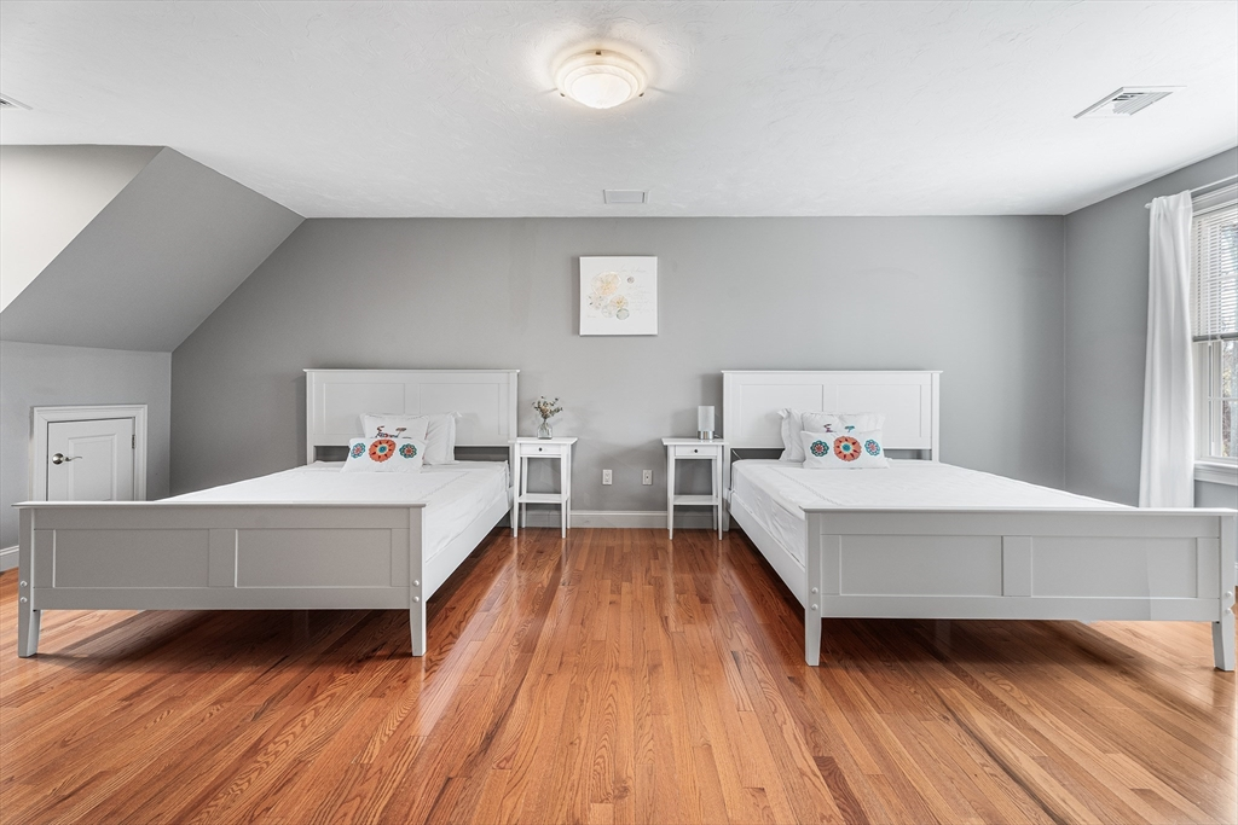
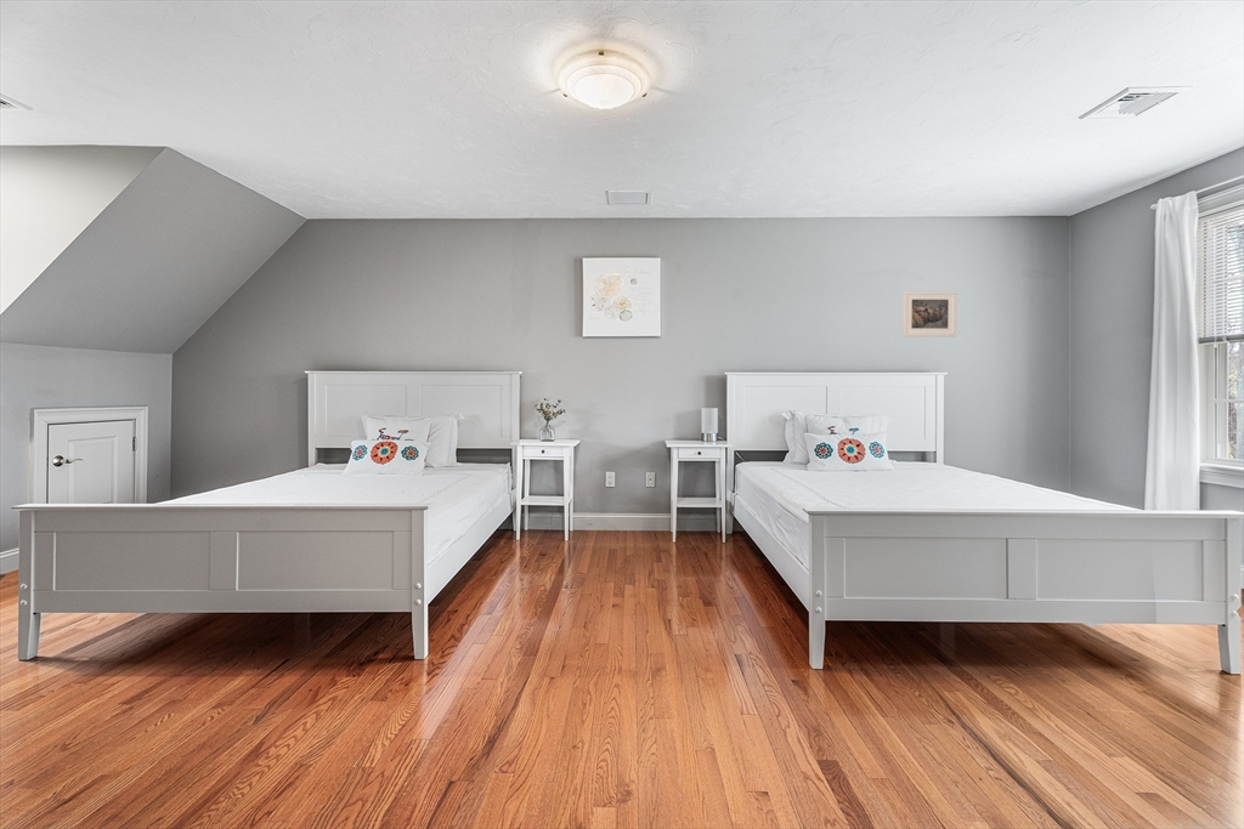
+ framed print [901,290,957,337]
